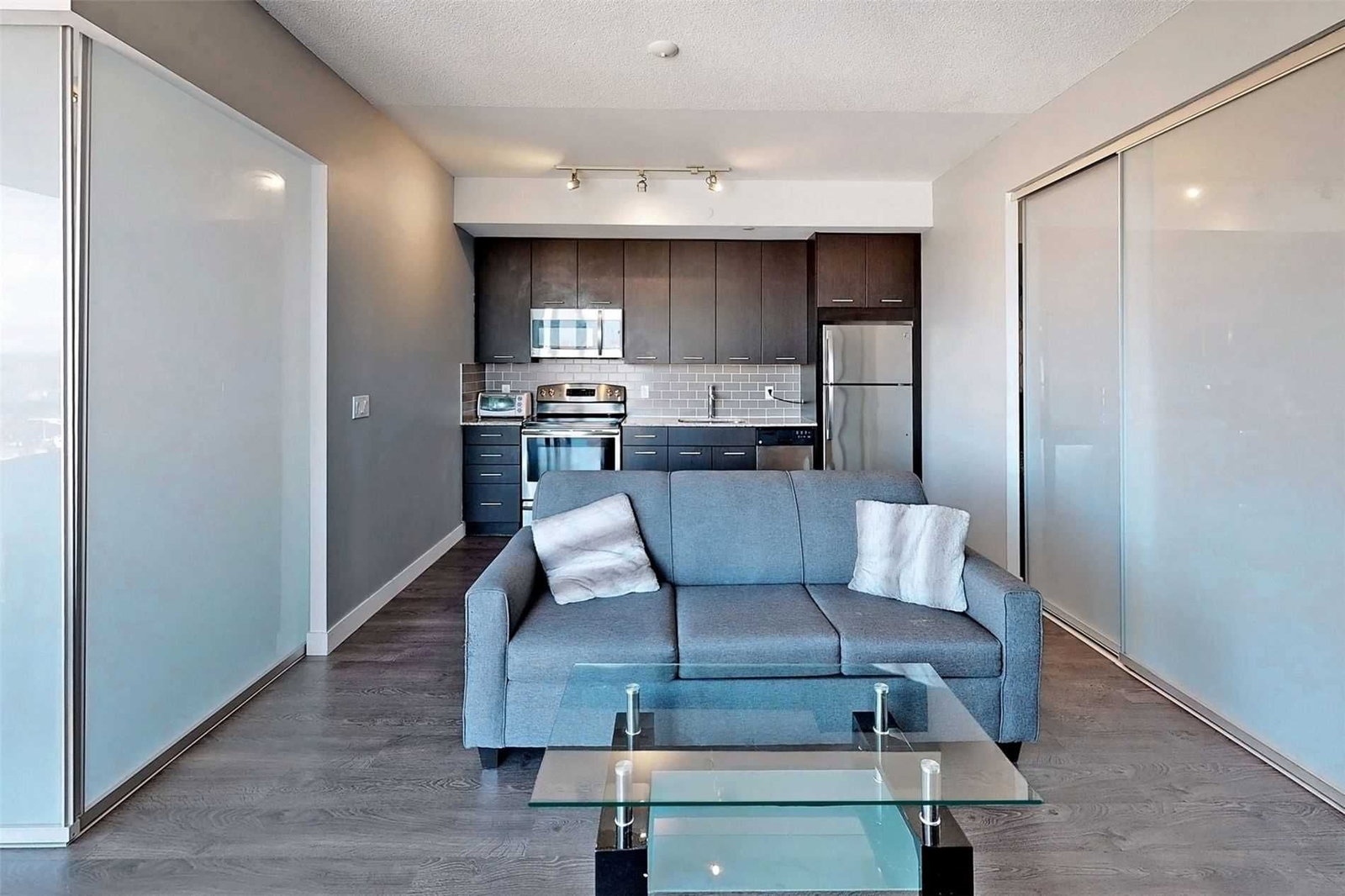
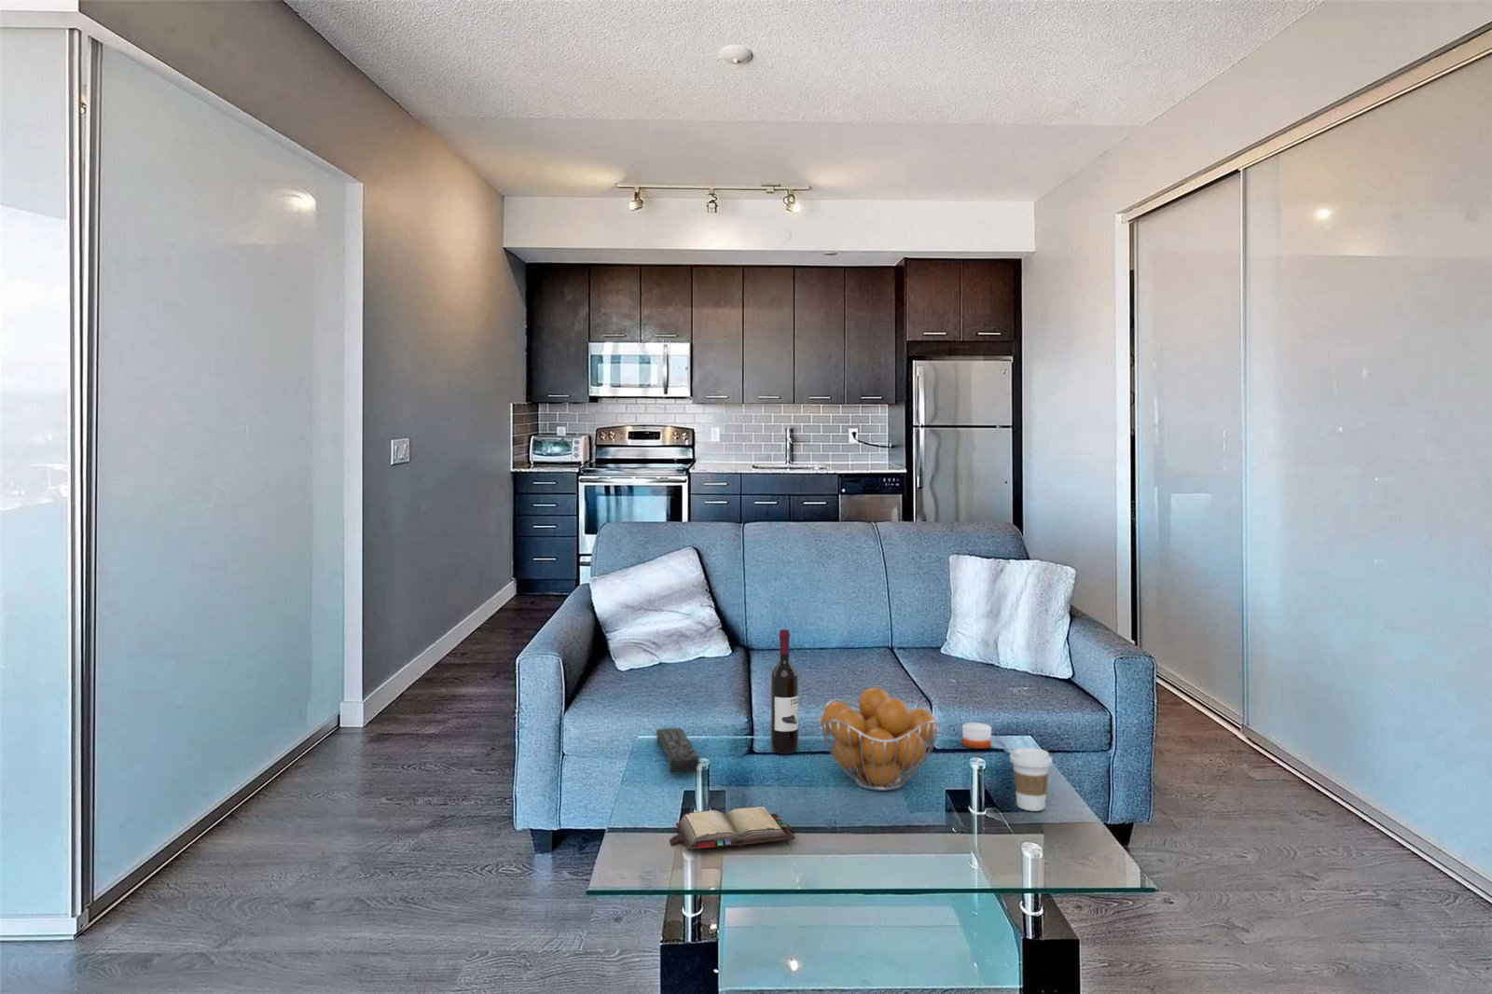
+ remote control [656,728,700,775]
+ candle [962,722,992,750]
+ wine bottle [770,629,799,754]
+ hardback book [669,805,795,851]
+ fruit basket [819,687,941,792]
+ coffee cup [1009,747,1053,812]
